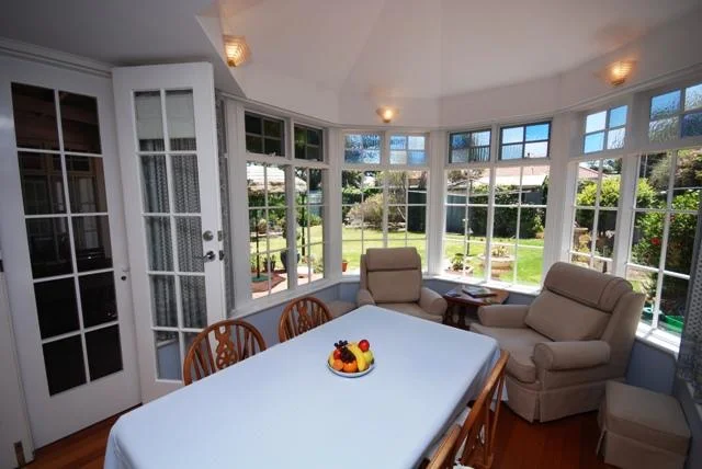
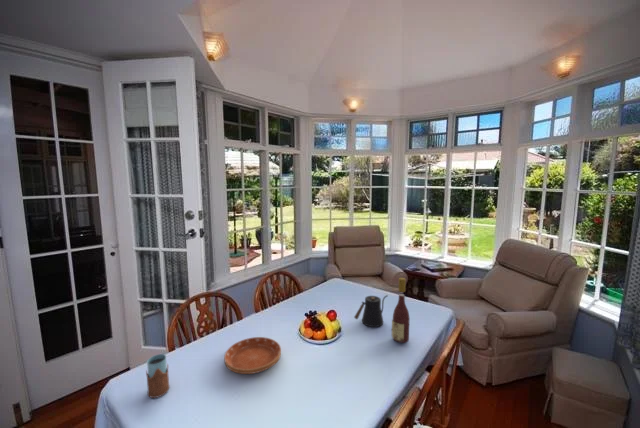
+ drinking glass [145,353,171,399]
+ wine bottle [391,277,411,344]
+ saucer [223,336,282,375]
+ kettle [353,294,389,328]
